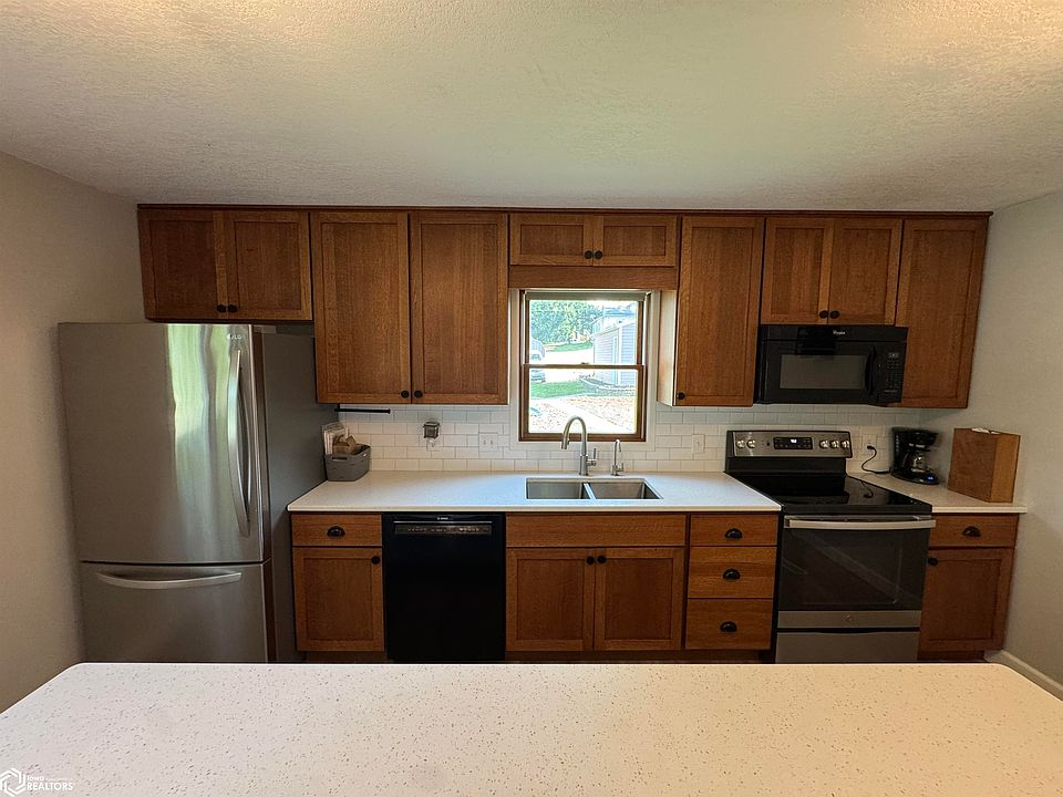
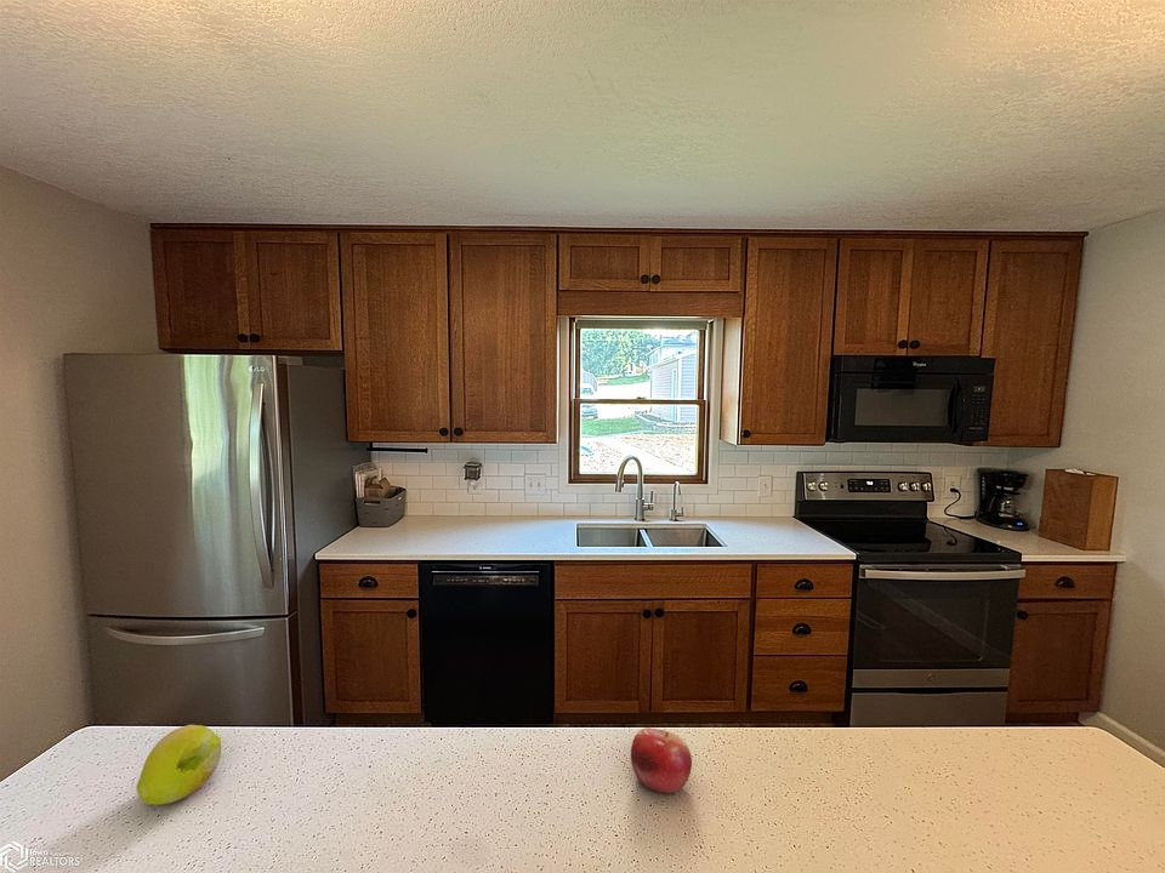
+ fruit [135,724,223,806]
+ fruit [630,726,693,794]
